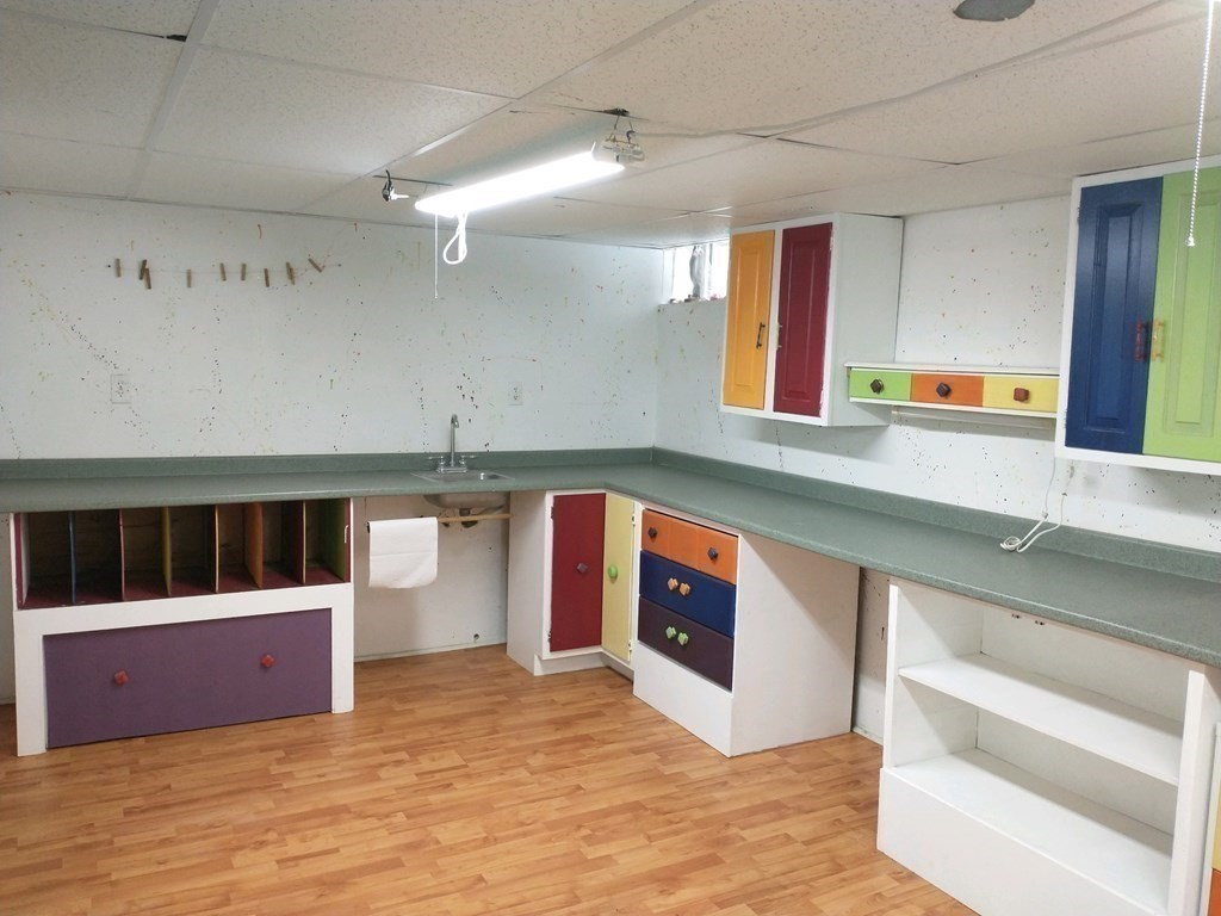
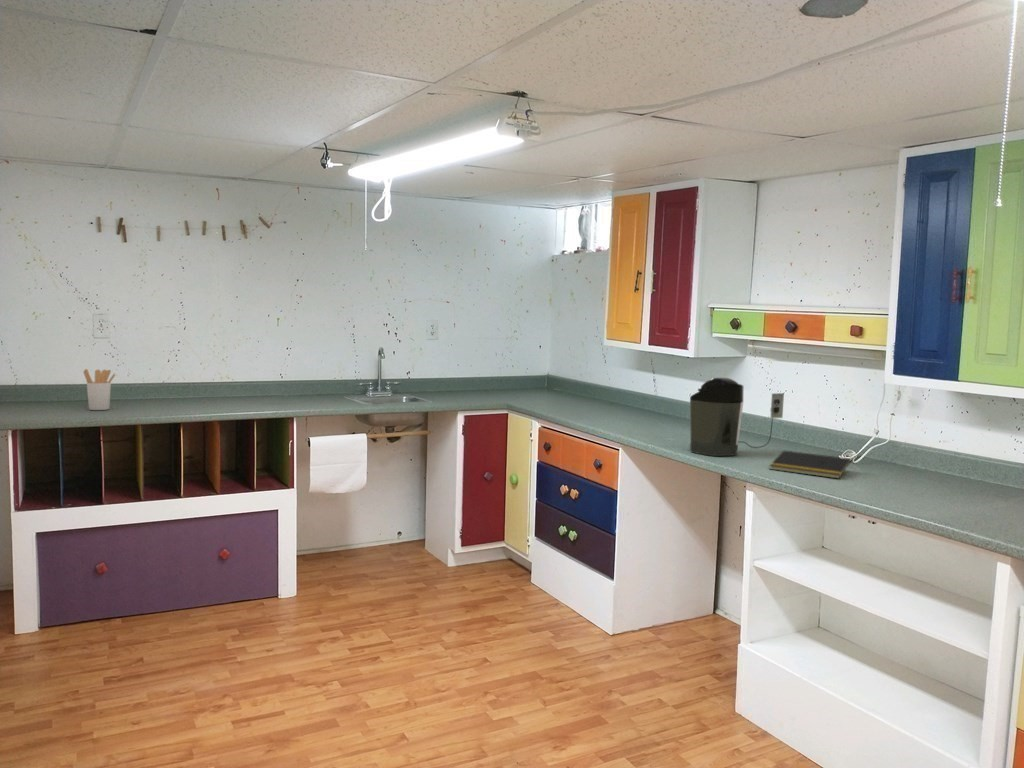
+ utensil holder [83,368,116,411]
+ notepad [768,449,852,480]
+ coffee maker [689,377,785,457]
